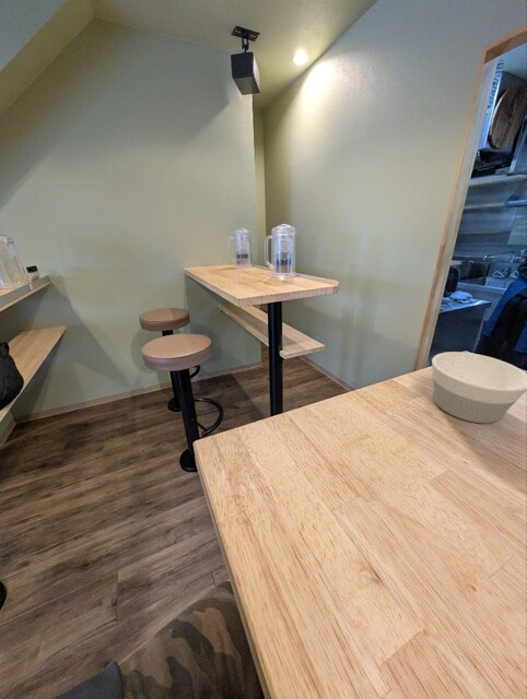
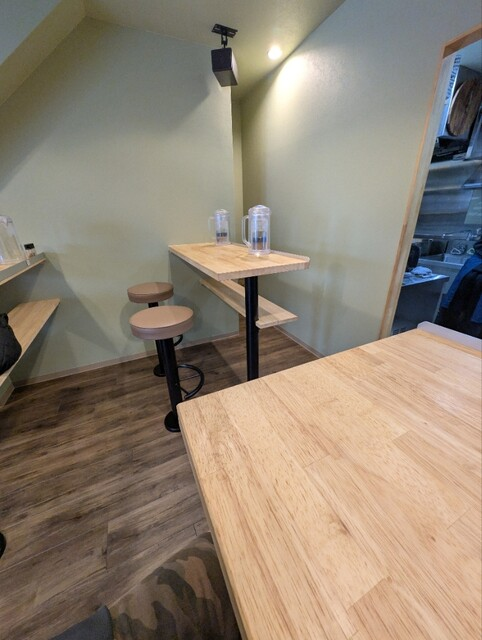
- bowl [431,351,527,425]
